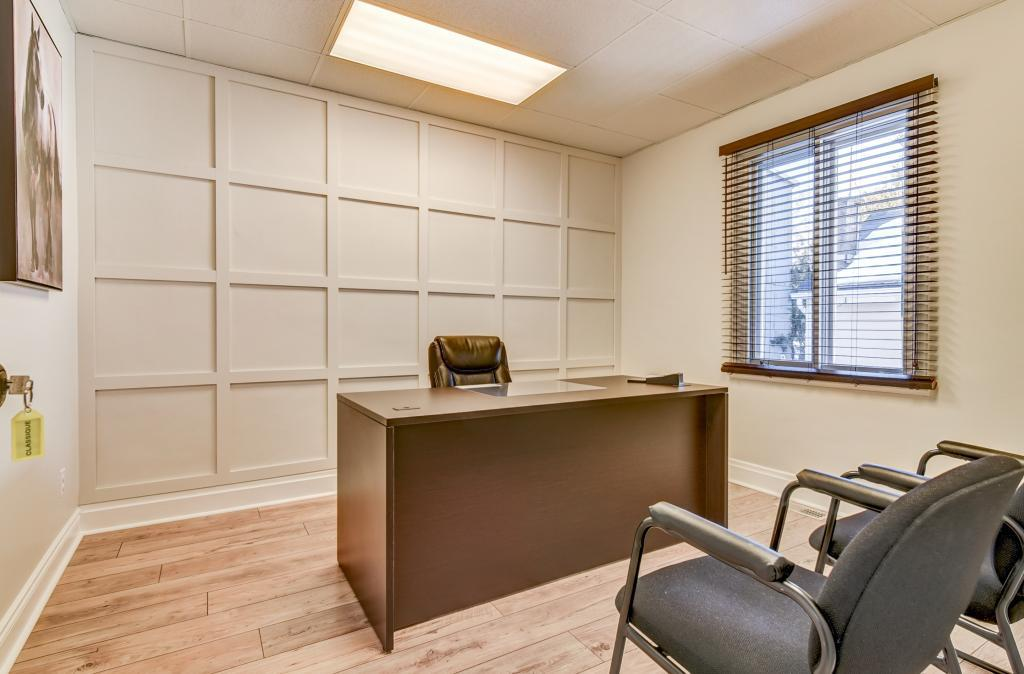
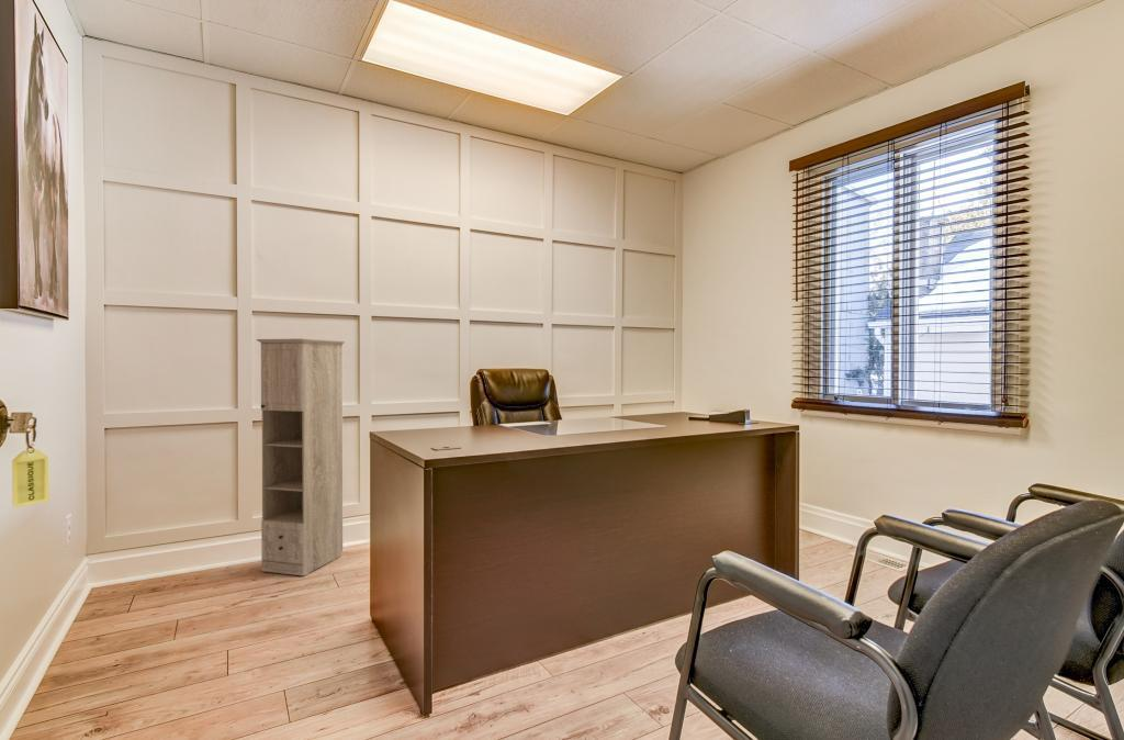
+ storage cabinet [256,338,346,576]
